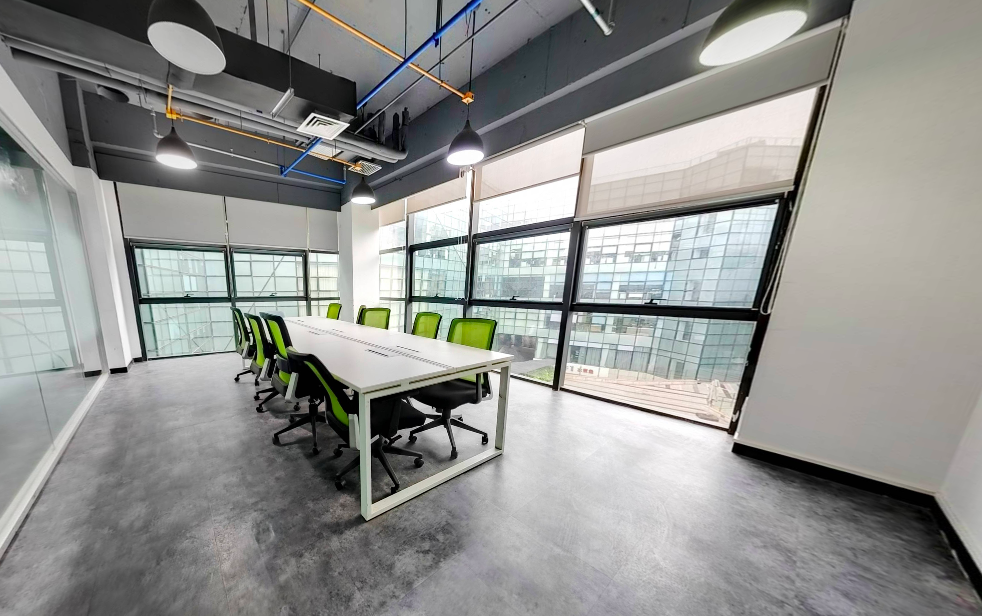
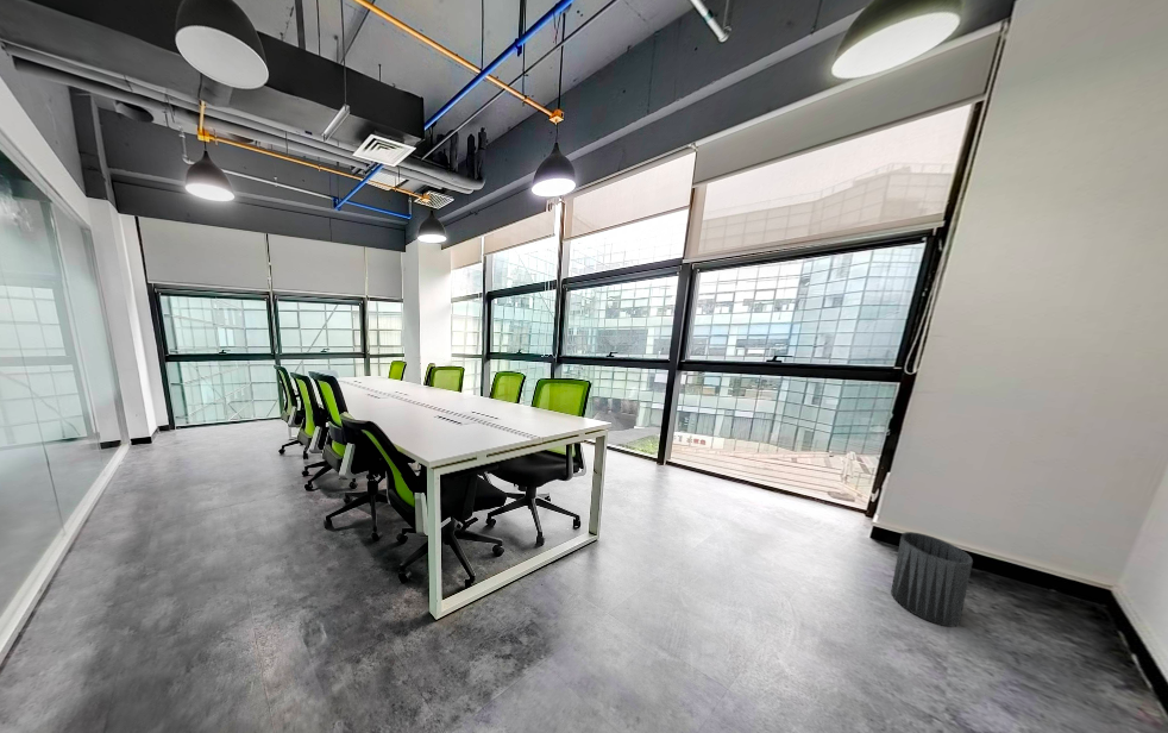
+ trash can [890,531,974,628]
